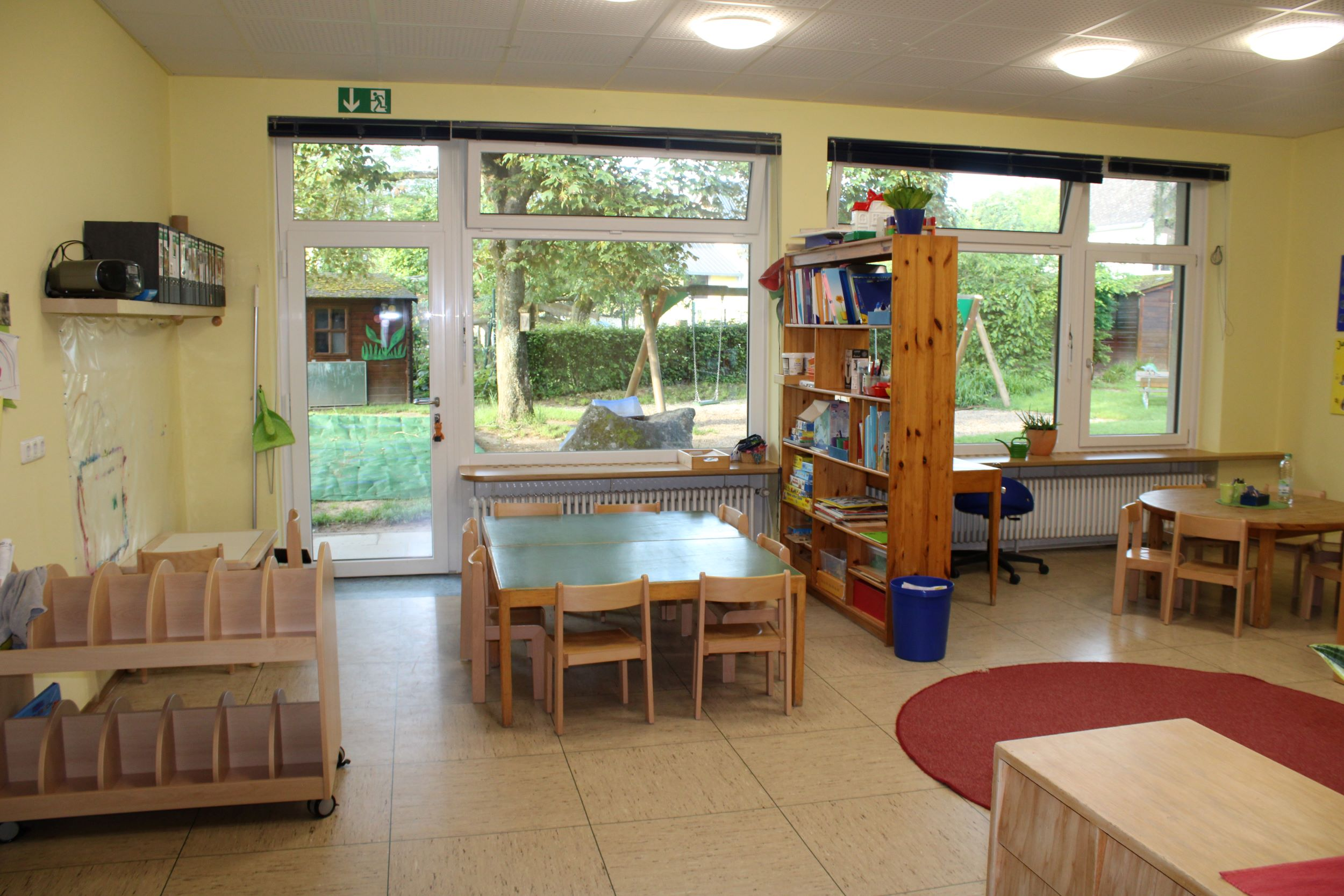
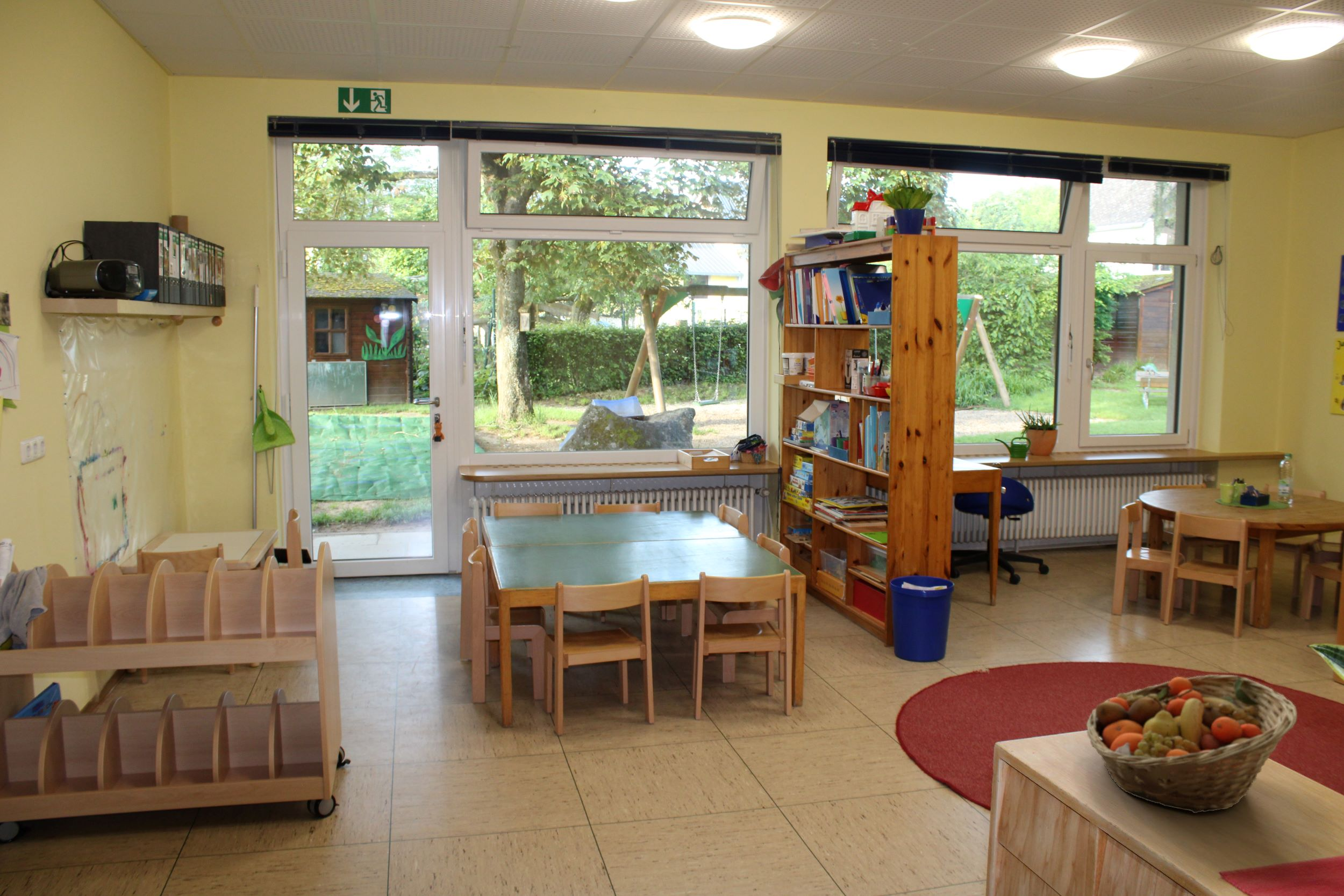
+ fruit basket [1086,674,1298,814]
